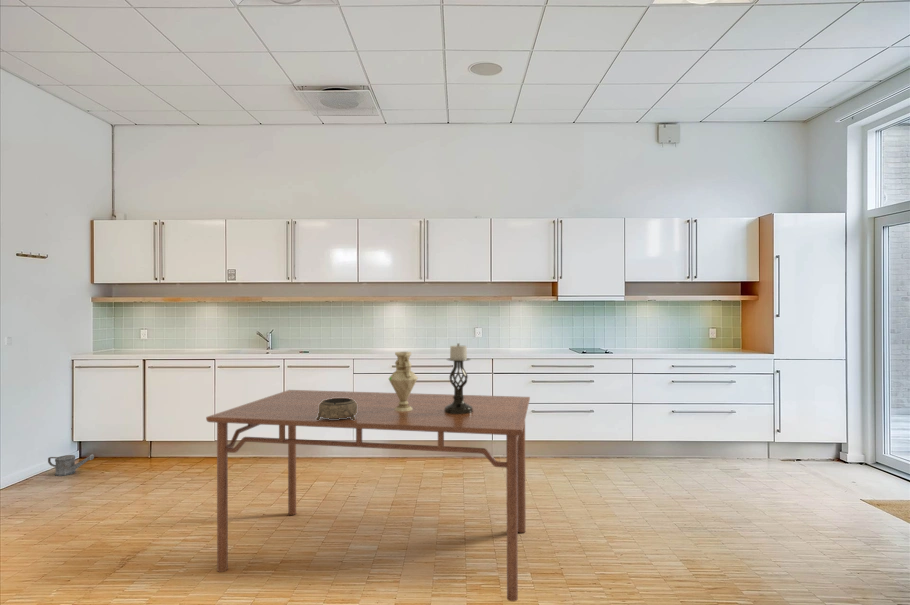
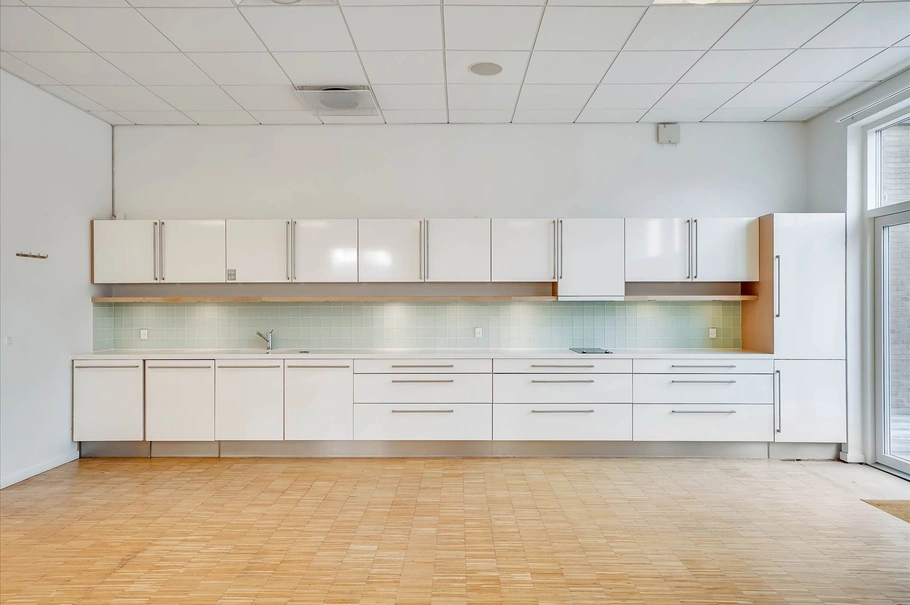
- candle holder [444,342,473,414]
- vase [388,351,419,411]
- dining table [205,389,531,603]
- decorative bowl [316,398,357,420]
- watering can [47,453,95,477]
